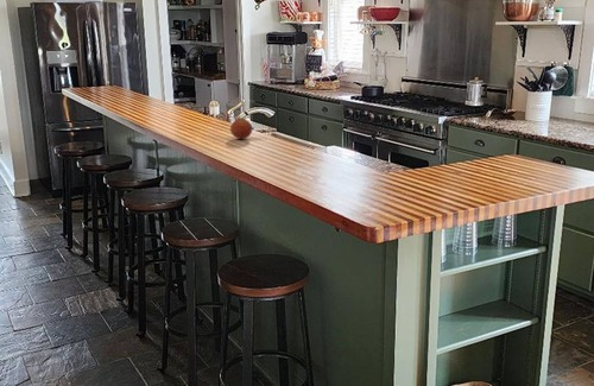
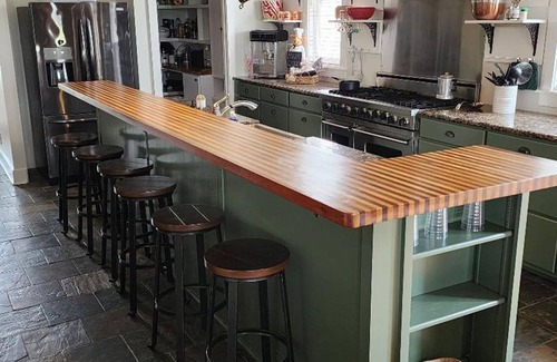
- fruit [229,116,253,140]
